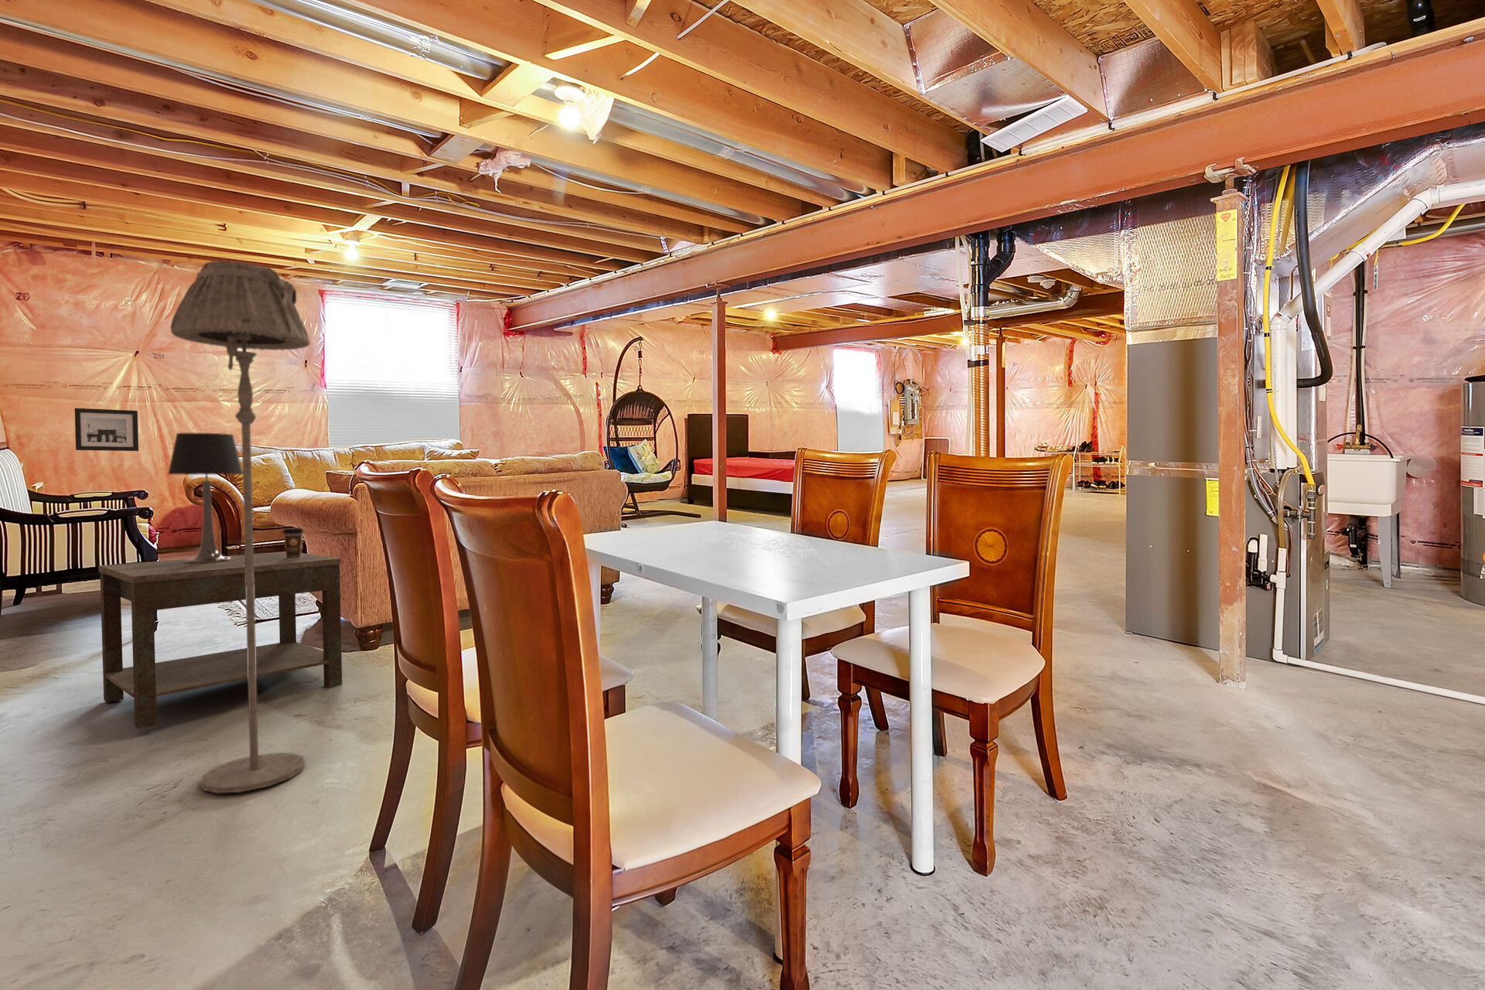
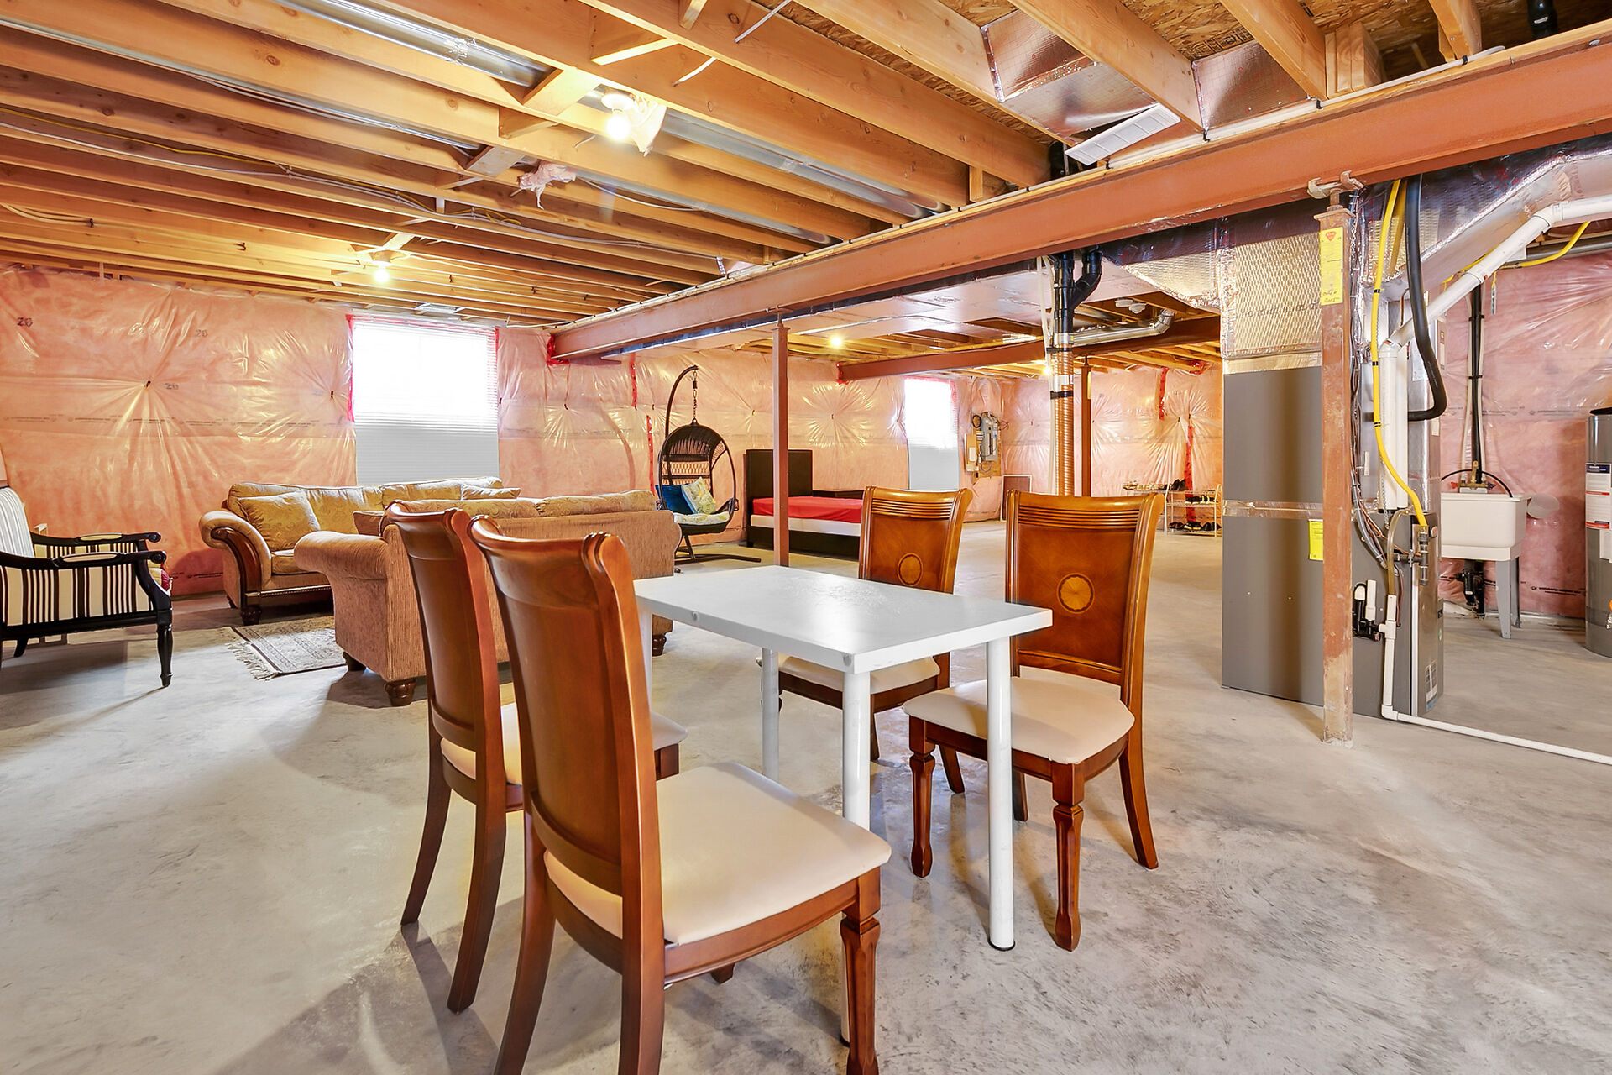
- floor lamp [169,260,310,794]
- wall art [73,408,139,452]
- side table [97,550,343,729]
- coffee cup [282,527,305,558]
- table lamp [167,432,243,564]
